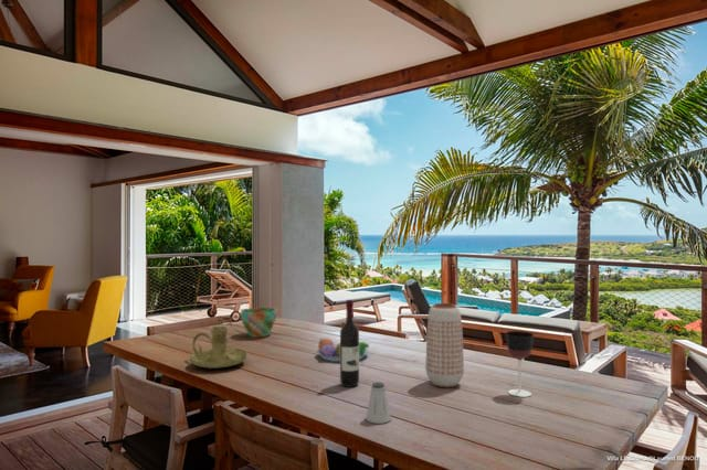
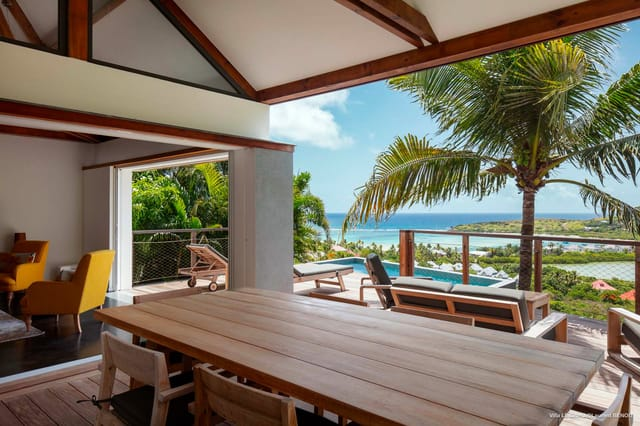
- saltshaker [365,381,392,425]
- wineglass [505,330,535,398]
- planter [424,302,465,388]
- candle holder [189,325,249,370]
- cup [229,307,278,339]
- wine bottle [339,299,360,387]
- fruit bowl [316,337,370,363]
